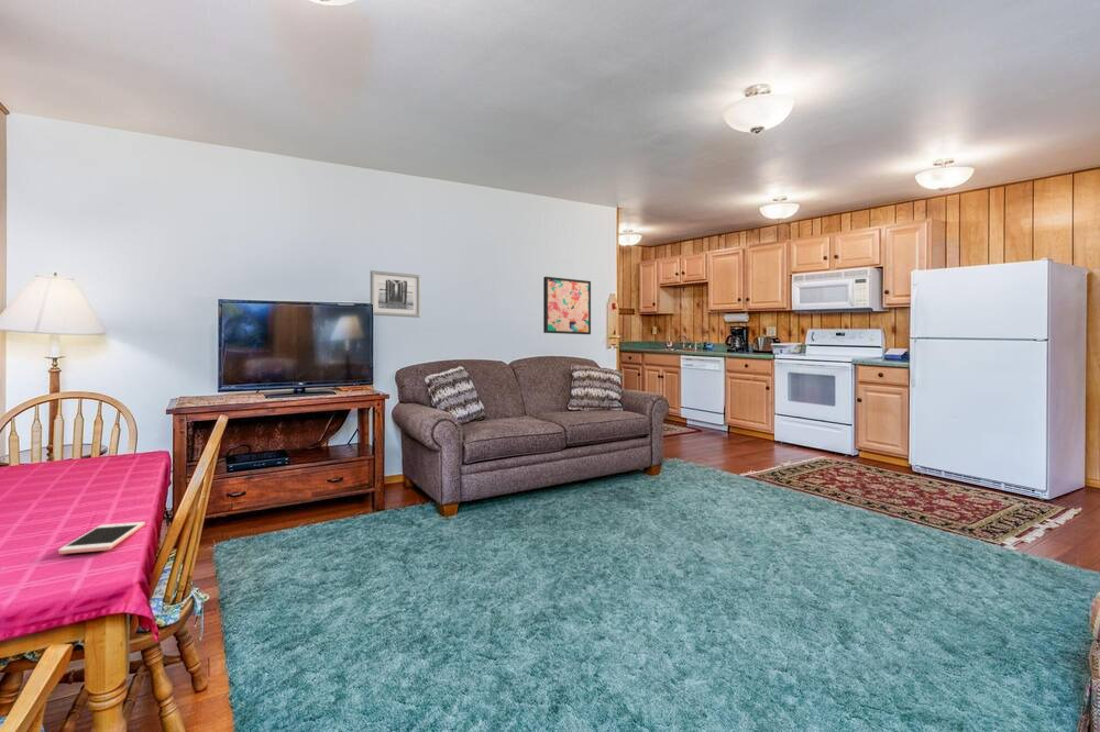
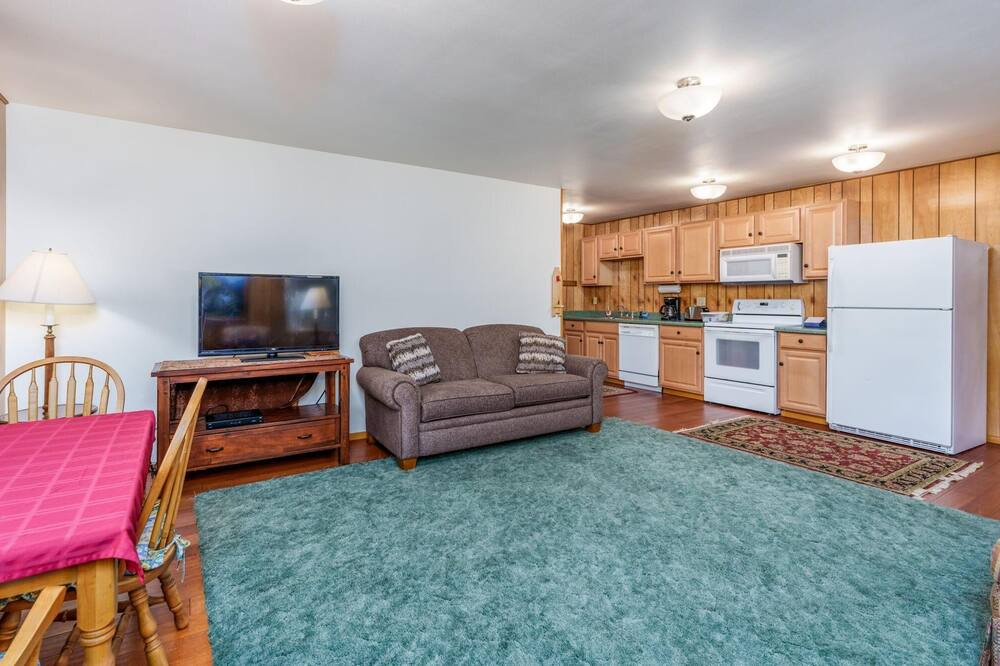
- wall art [542,276,592,335]
- cell phone [57,521,146,555]
- wall art [370,269,421,319]
